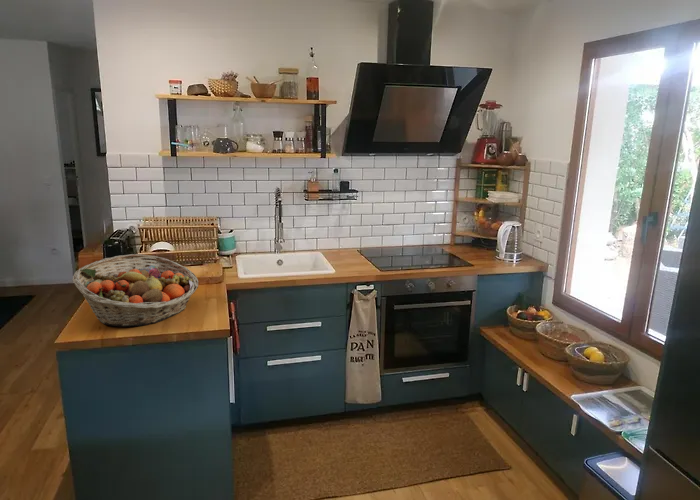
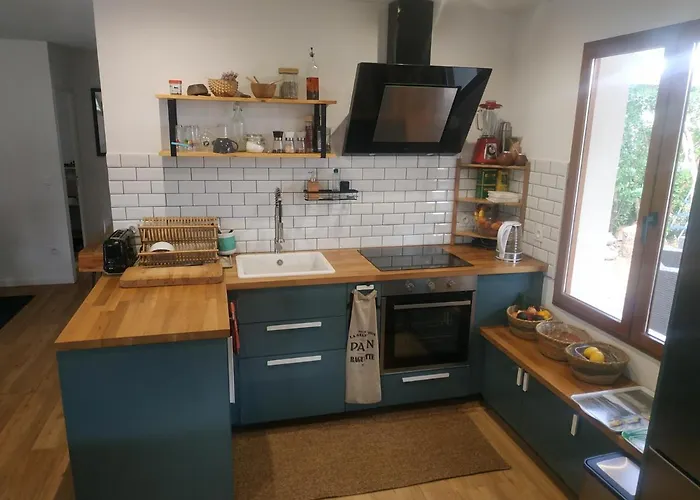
- fruit basket [72,253,199,328]
